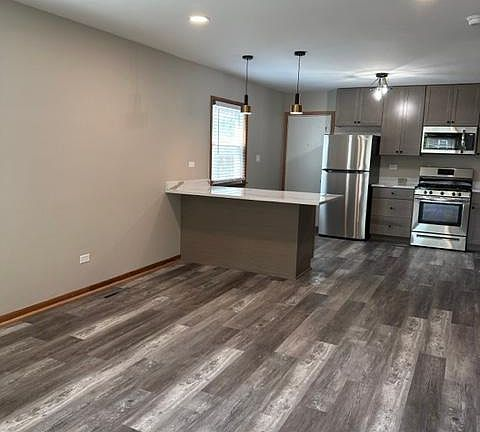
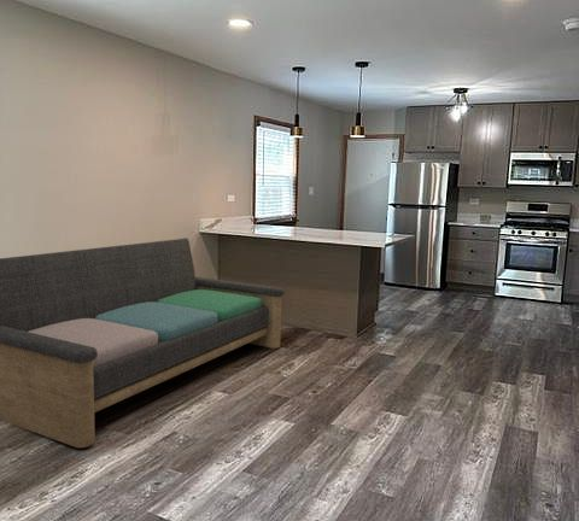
+ sofa [0,236,286,449]
